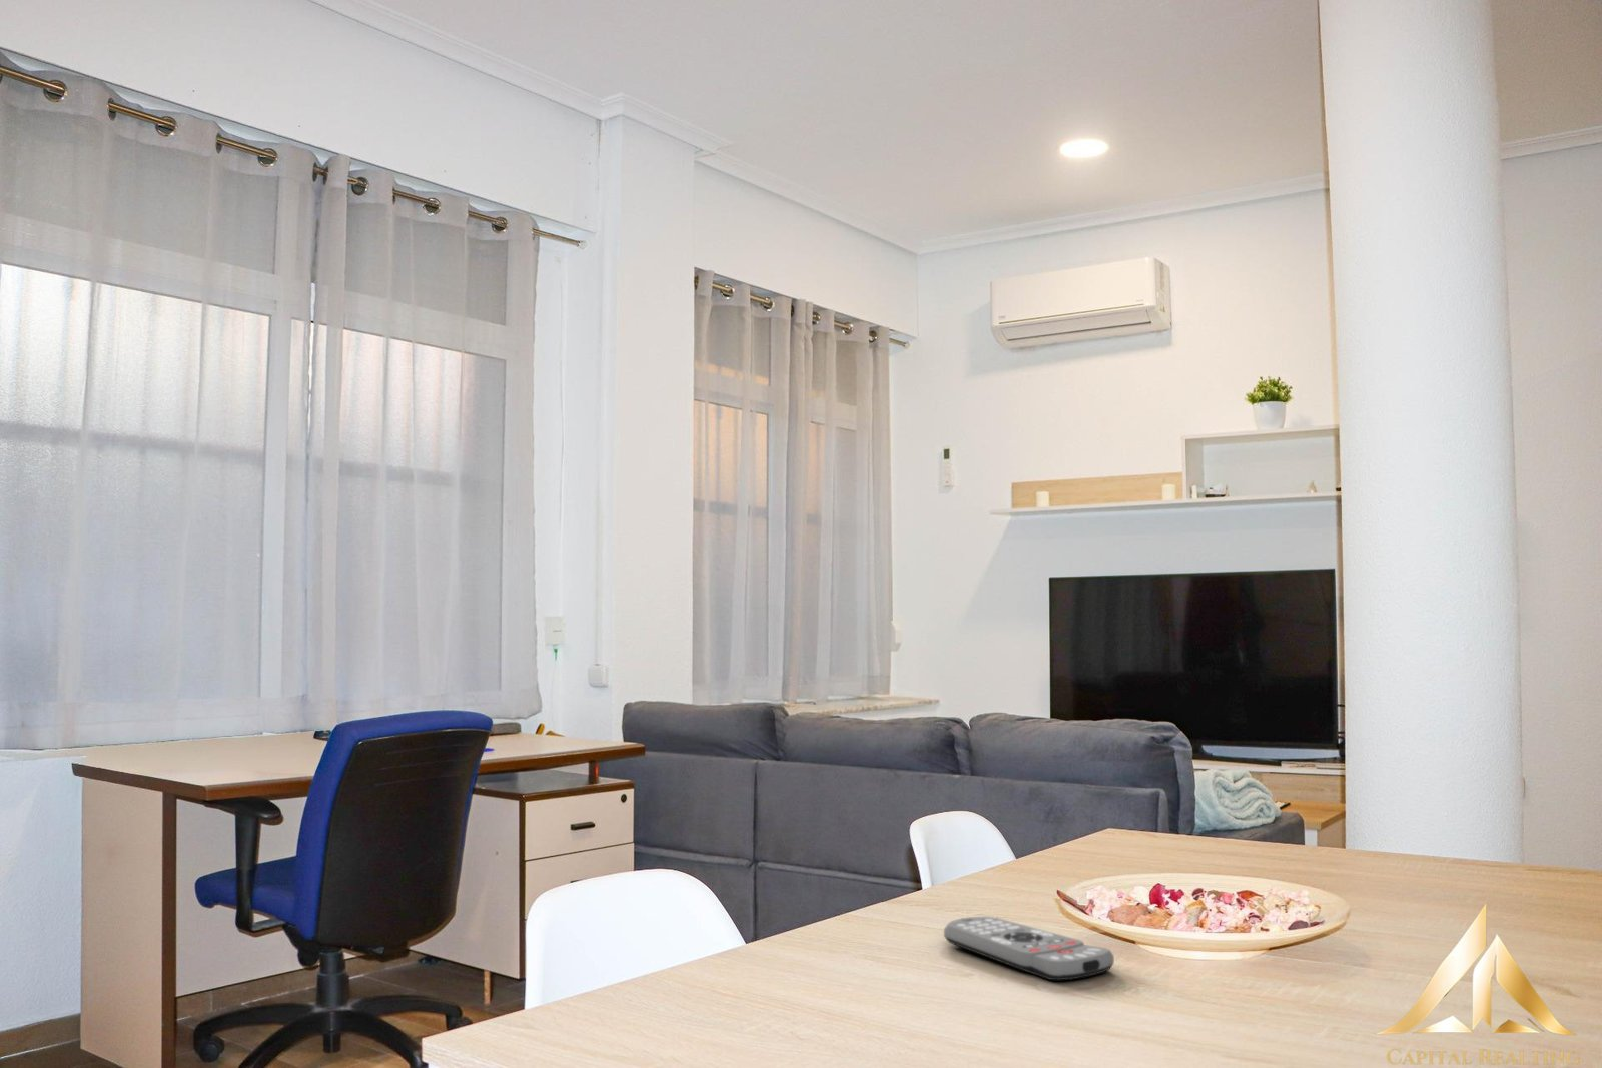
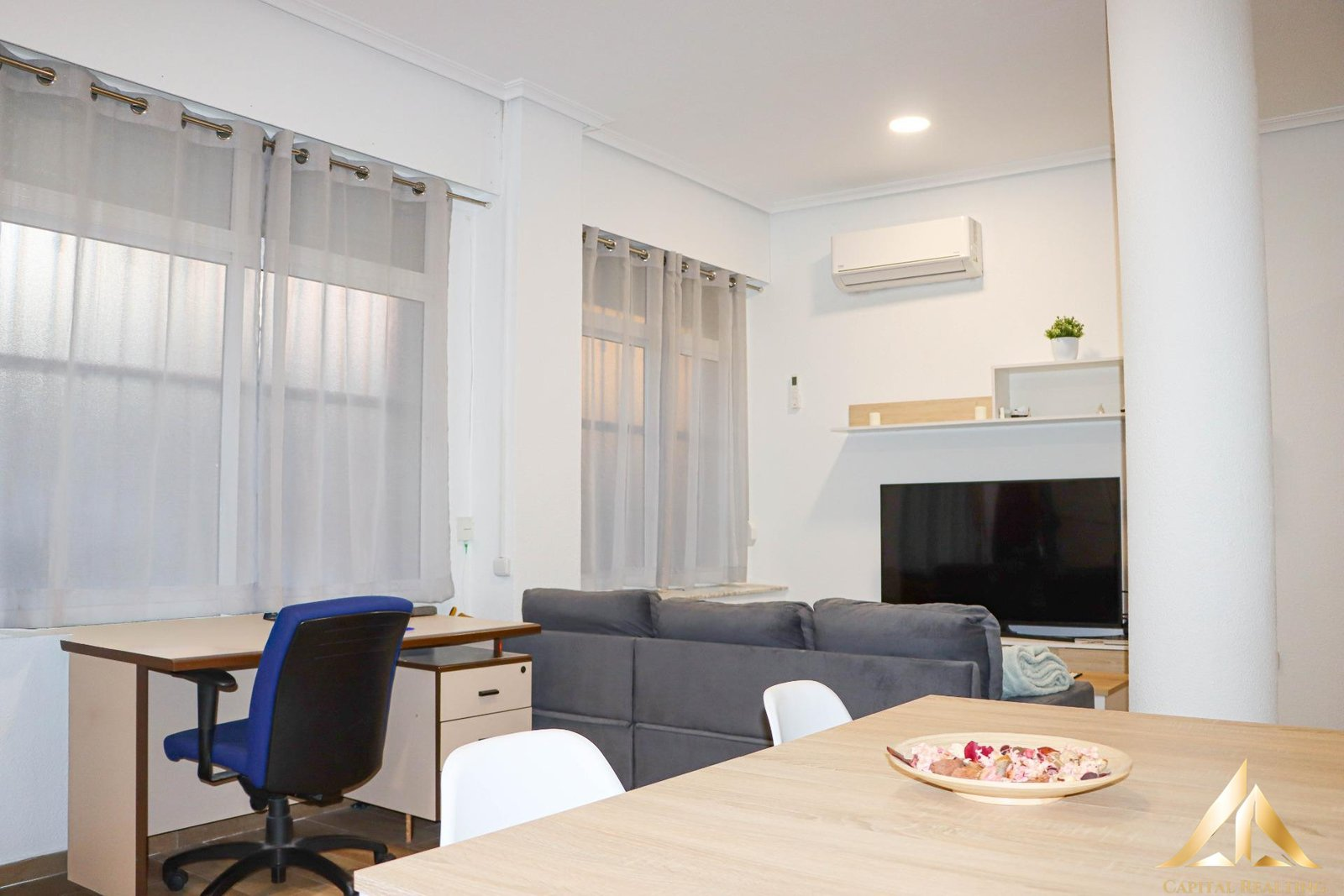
- remote control [943,915,1116,981]
